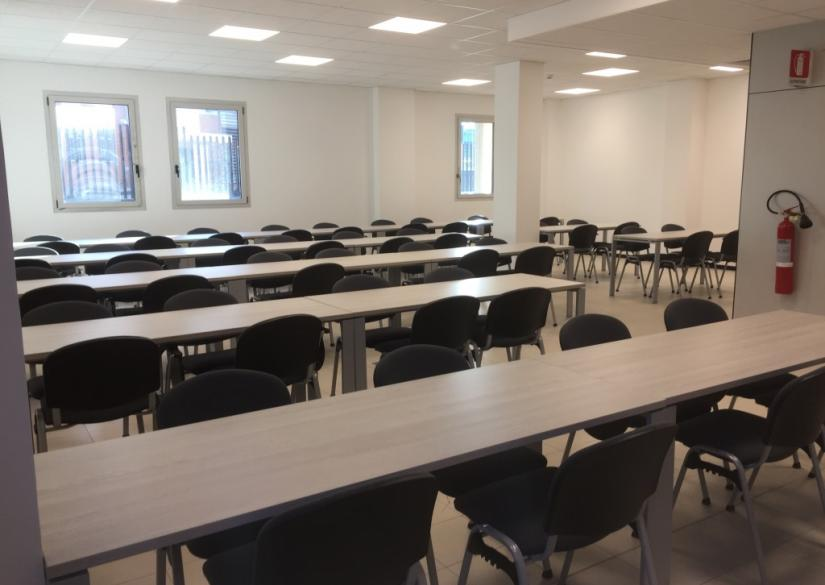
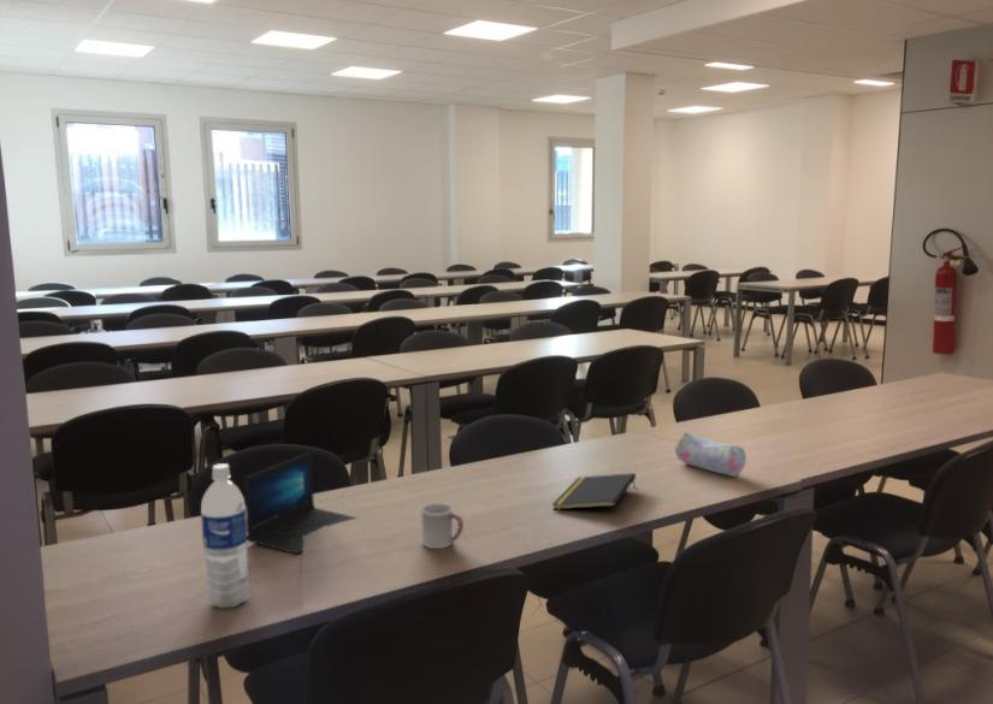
+ laptop [243,451,359,555]
+ notepad [551,472,637,510]
+ pencil case [674,431,747,478]
+ cup [420,503,465,550]
+ water bottle [200,462,250,610]
